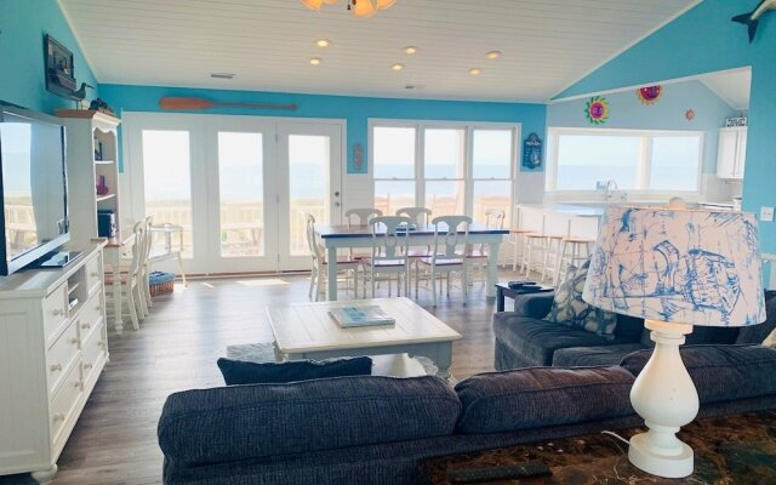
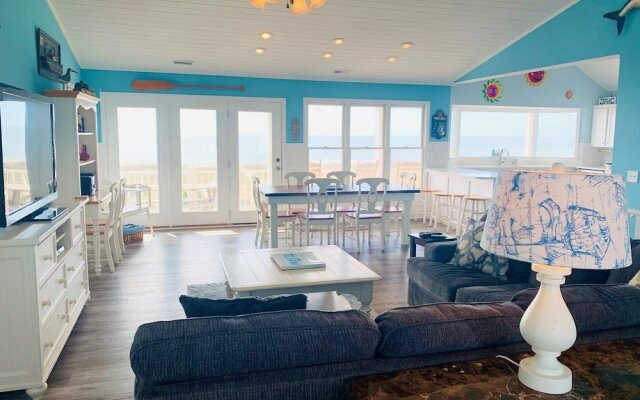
- remote control [446,461,554,485]
